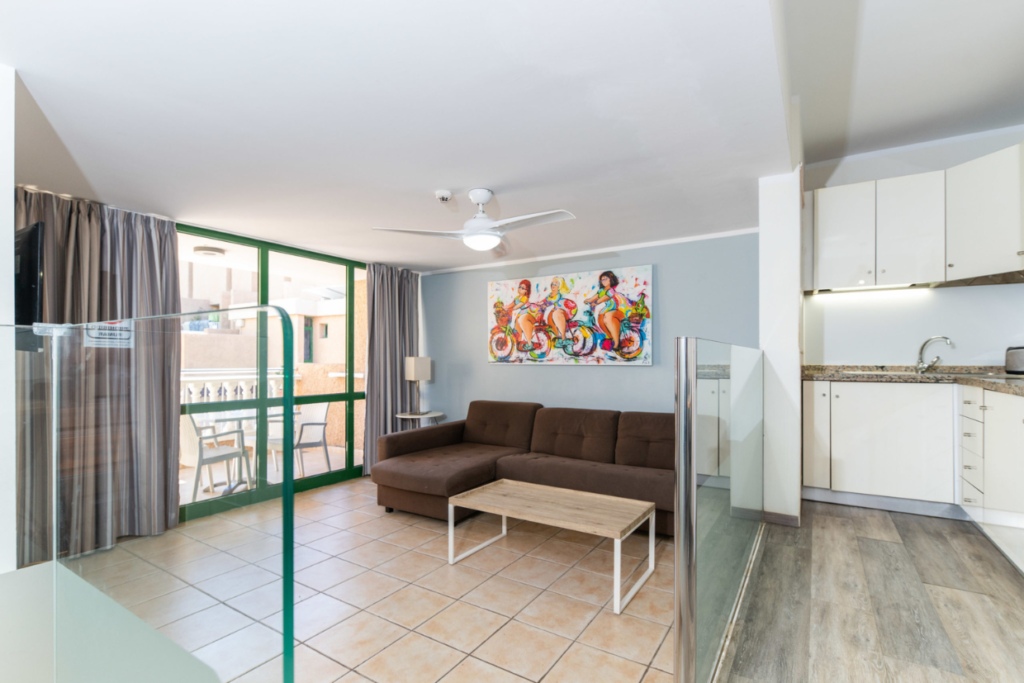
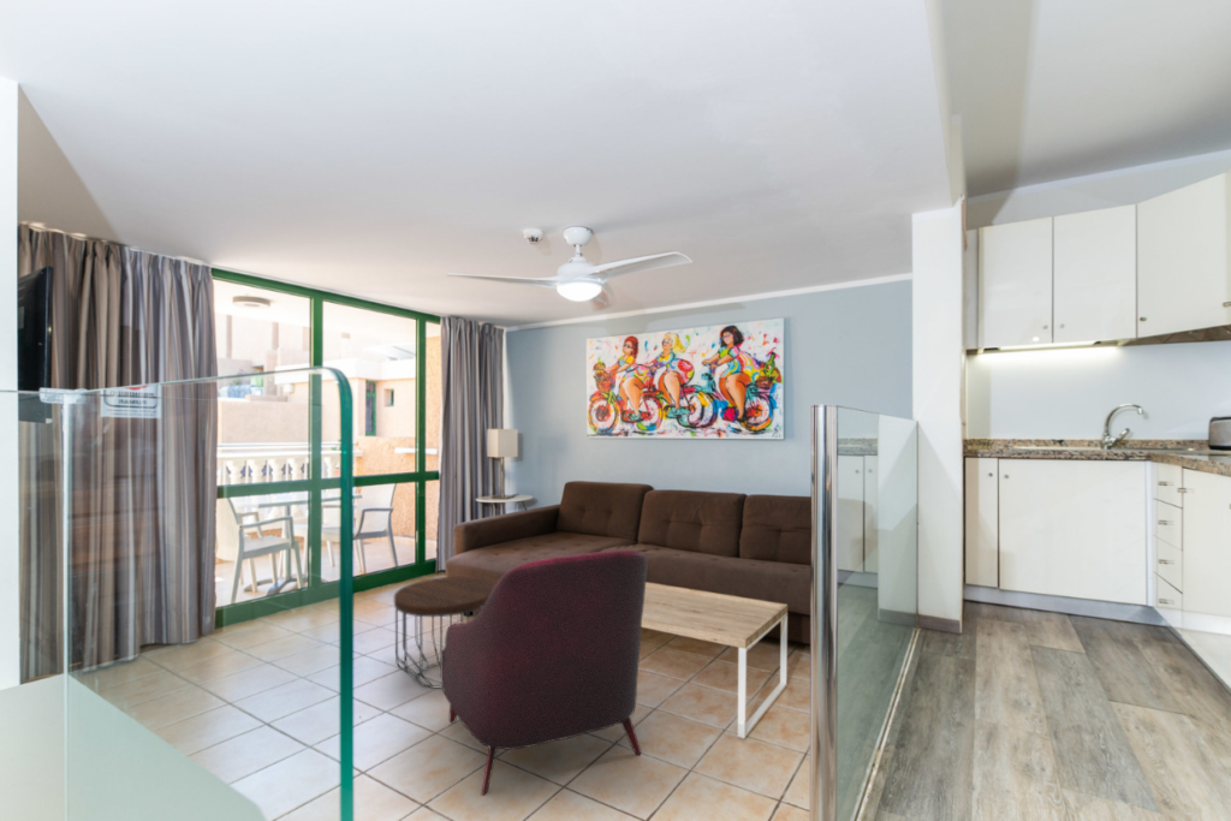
+ armchair [441,549,649,797]
+ side table [393,576,495,689]
